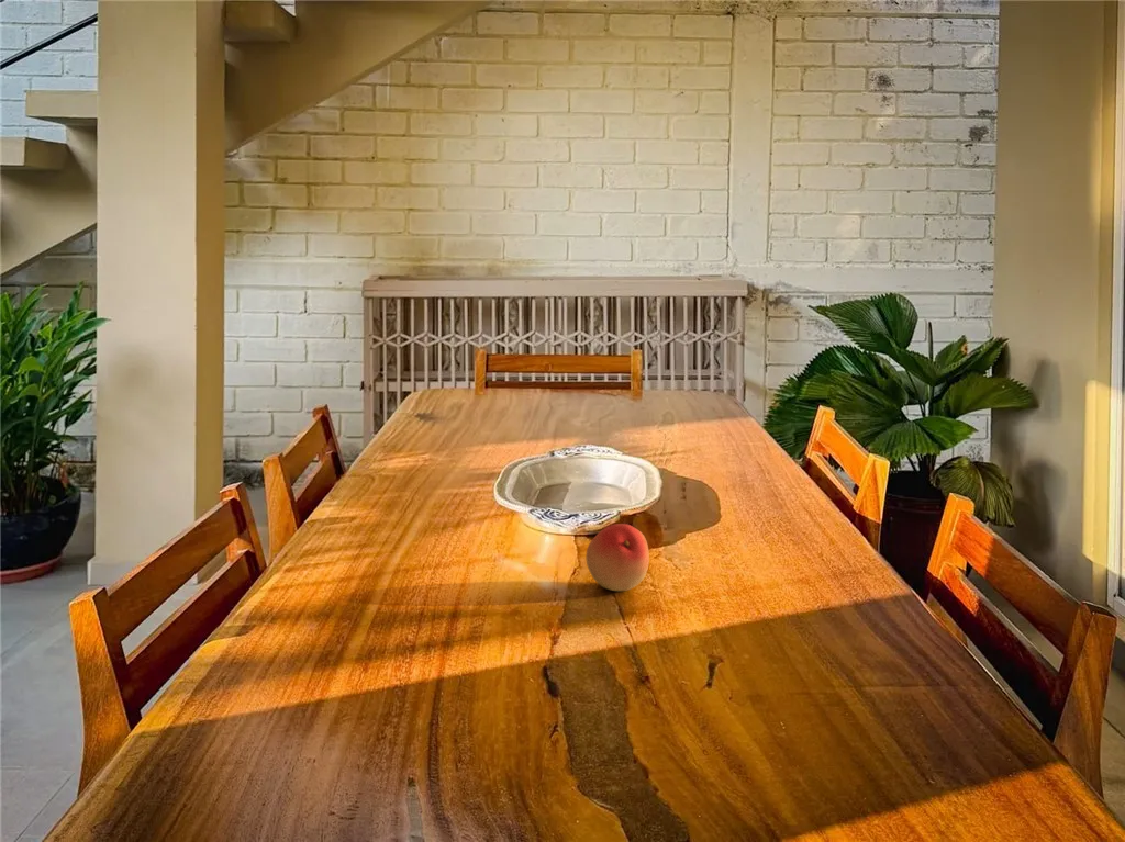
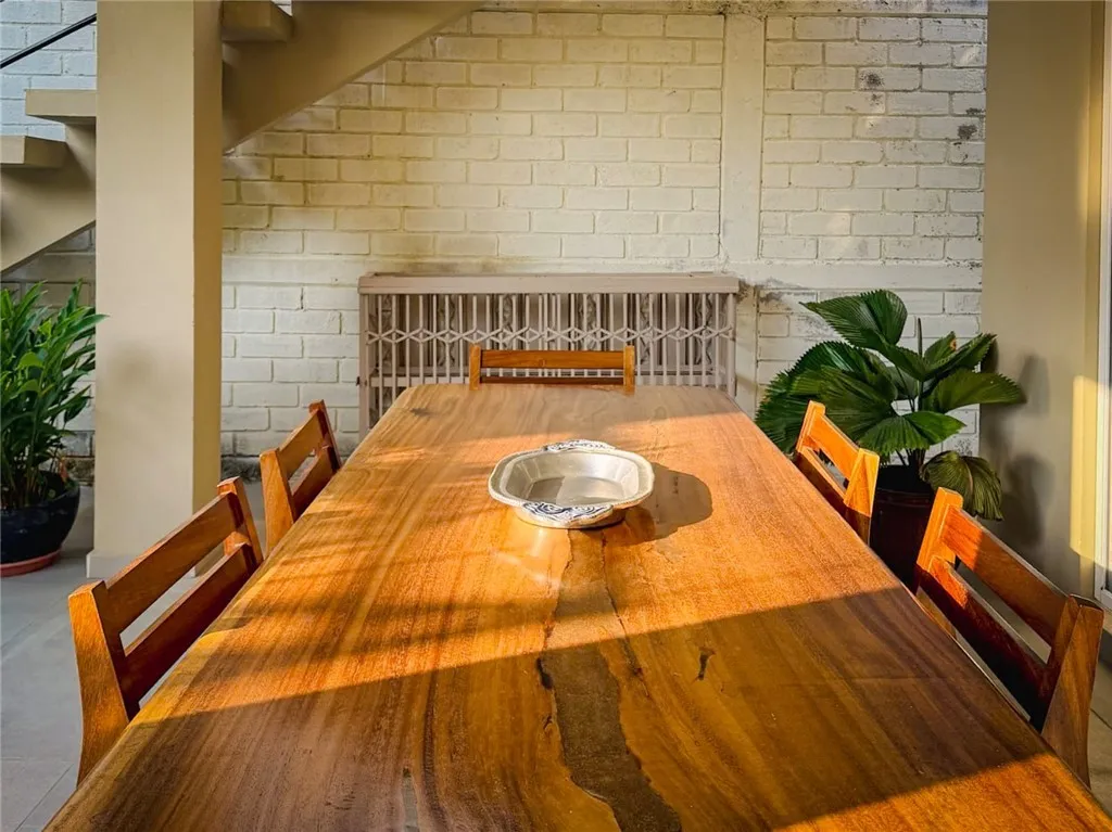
- fruit [584,523,650,592]
